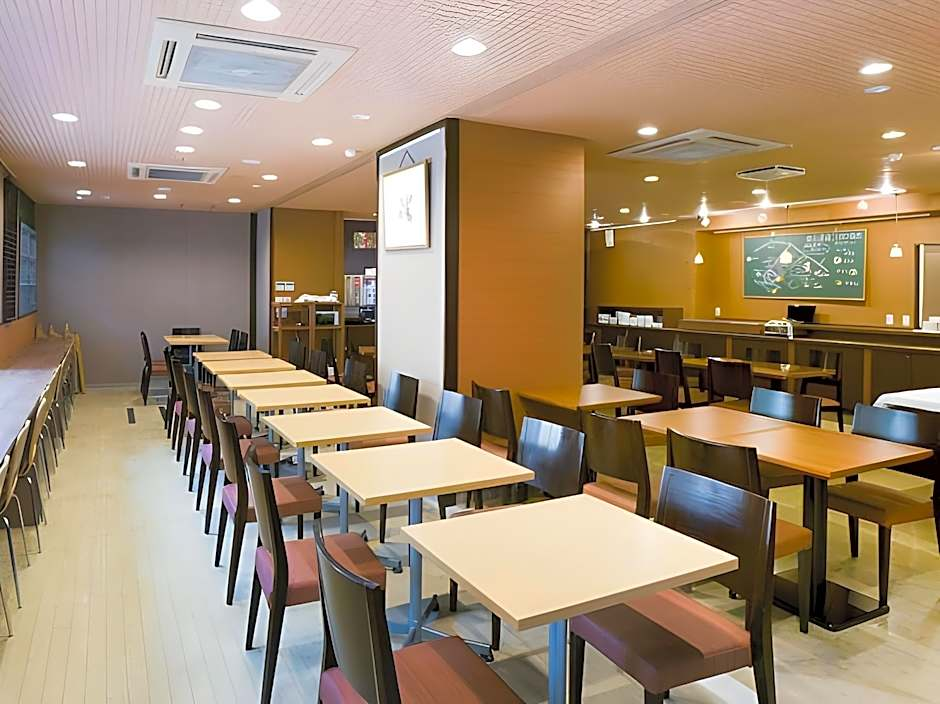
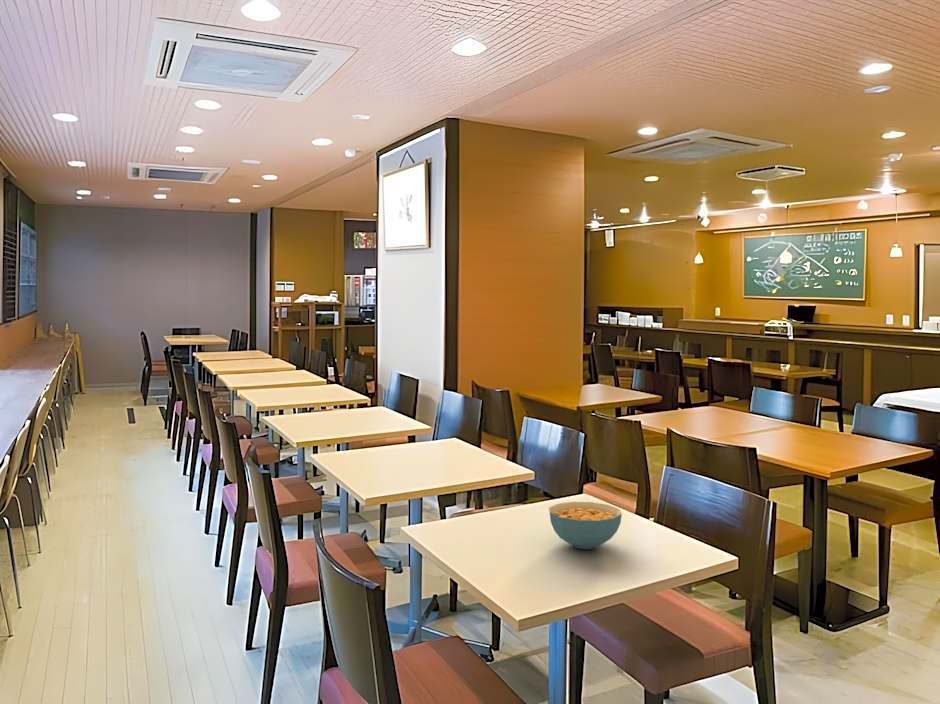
+ cereal bowl [548,501,623,550]
